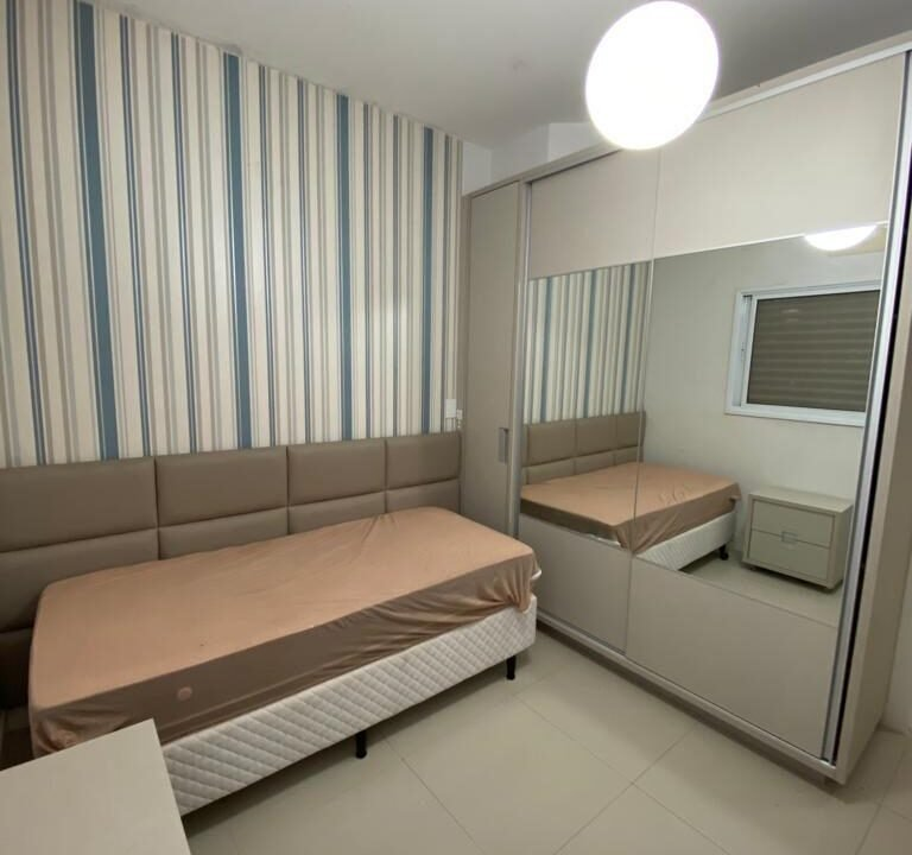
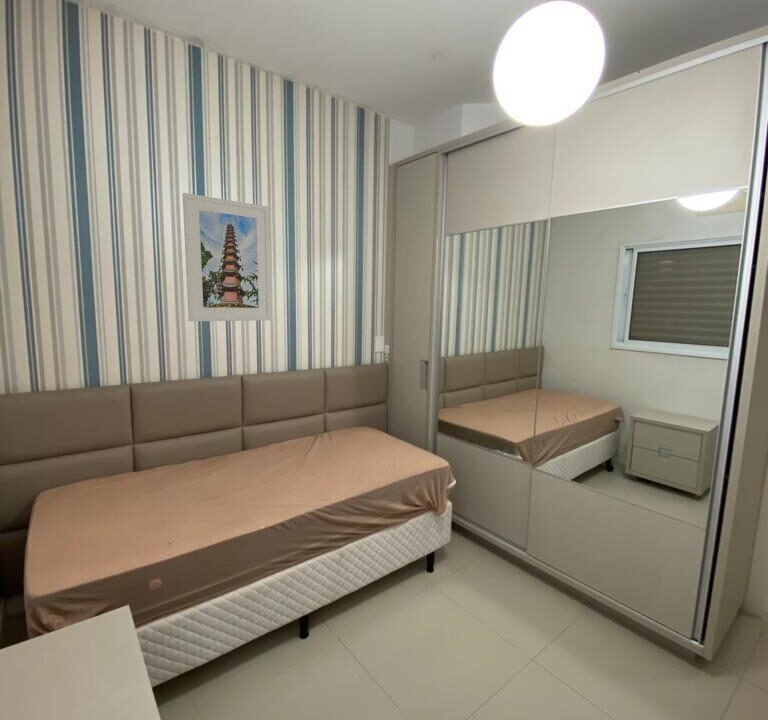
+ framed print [181,192,272,322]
